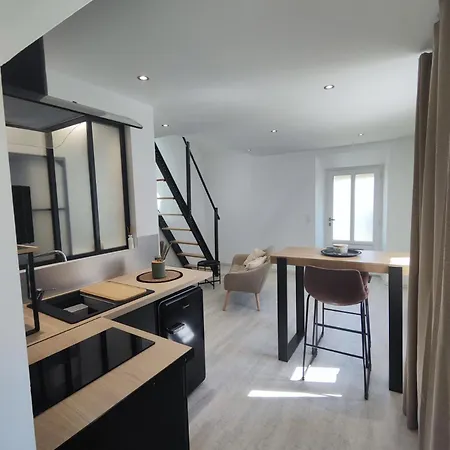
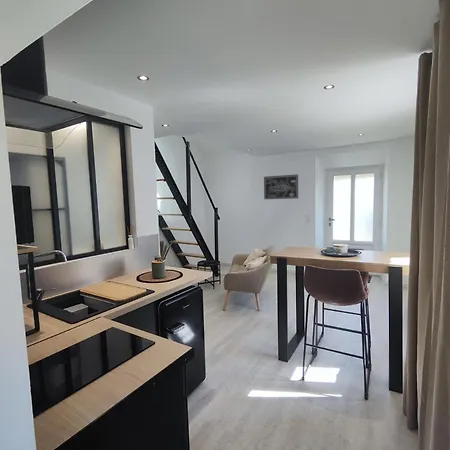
+ wall art [263,174,299,200]
